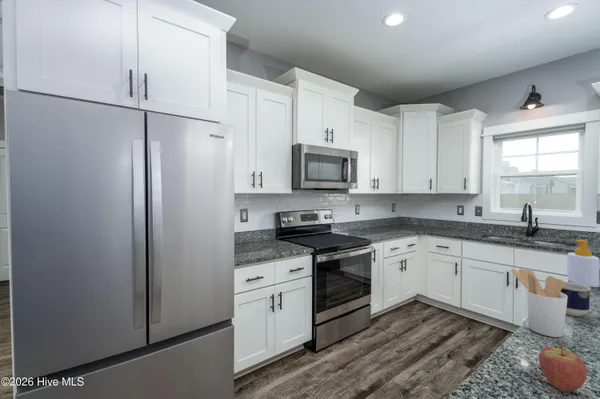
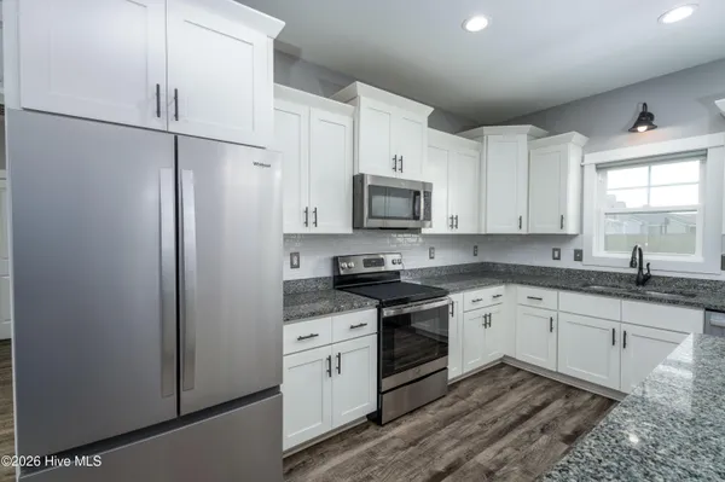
- fruit [538,340,588,392]
- cup [561,280,592,317]
- soap bottle [566,239,600,288]
- utensil holder [510,268,568,338]
